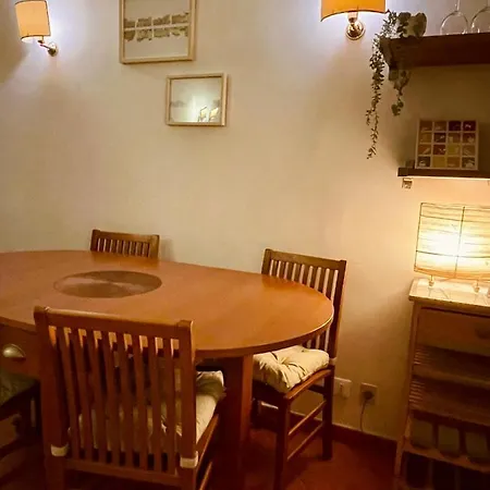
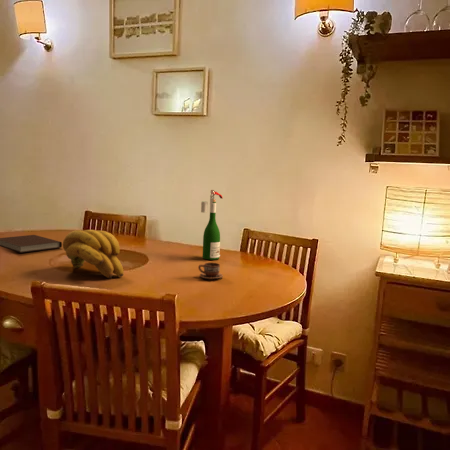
+ banana bunch [62,229,124,279]
+ cup [197,261,224,280]
+ notebook [0,234,63,254]
+ wine bottle [200,189,224,261]
